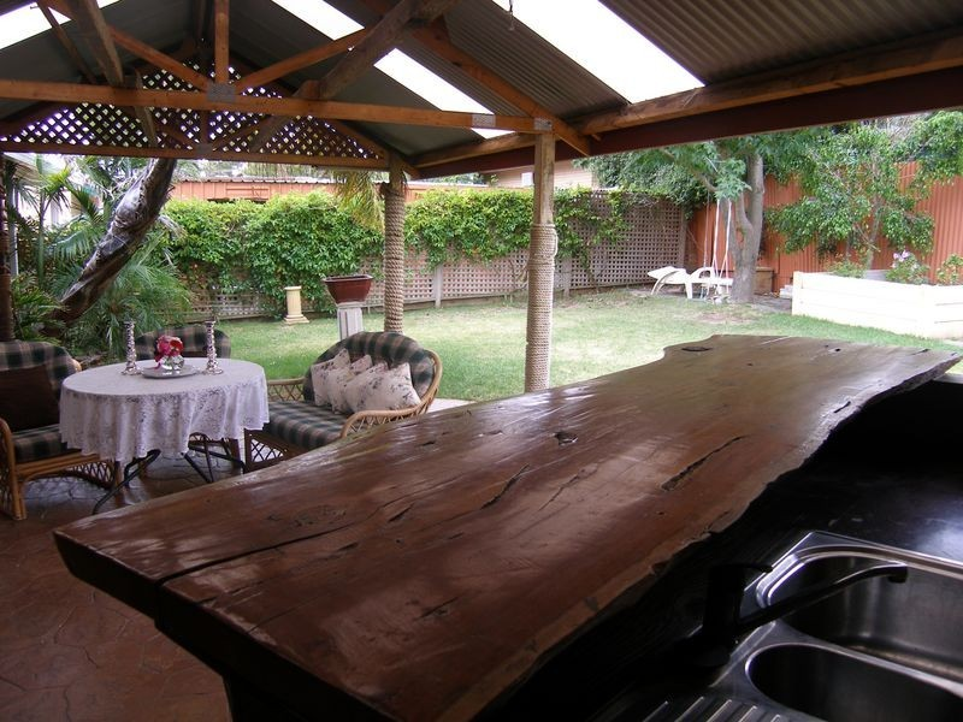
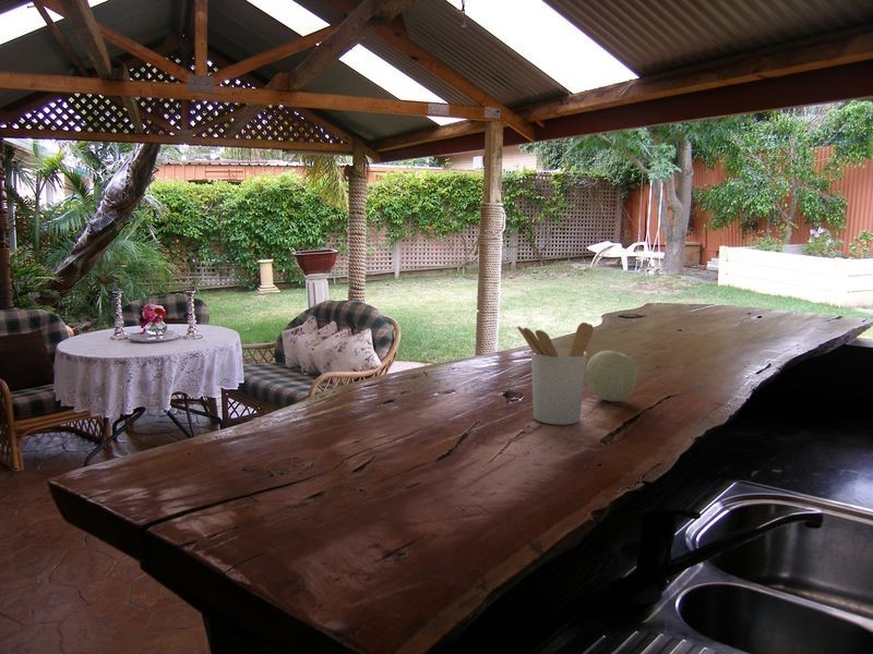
+ fruit [585,350,638,402]
+ utensil holder [516,322,595,426]
